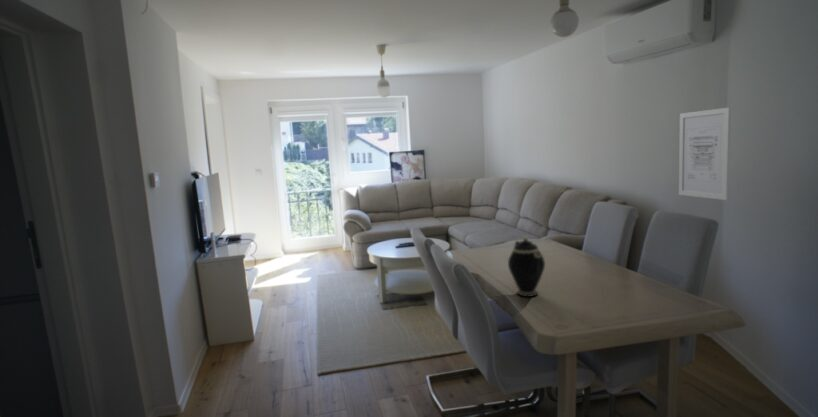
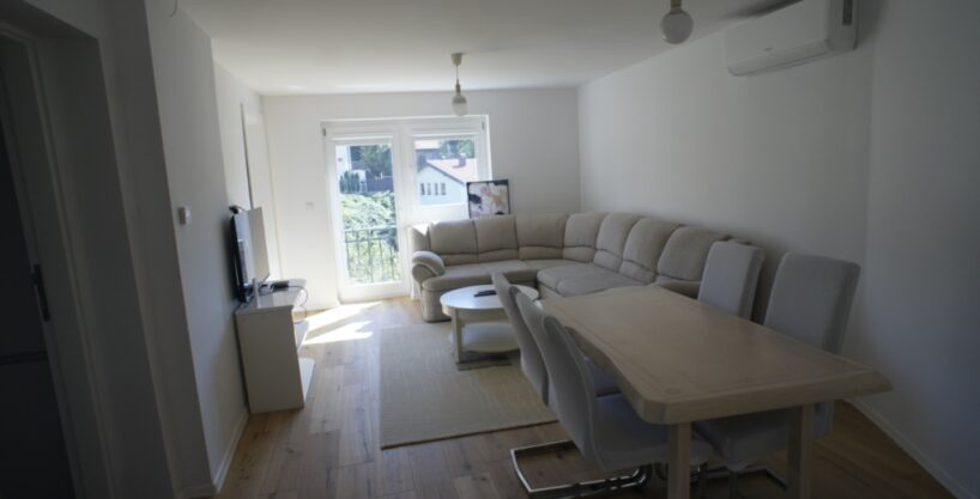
- teapot [507,235,546,298]
- wall art [678,106,732,201]
